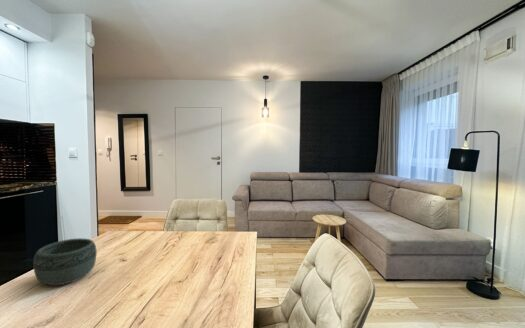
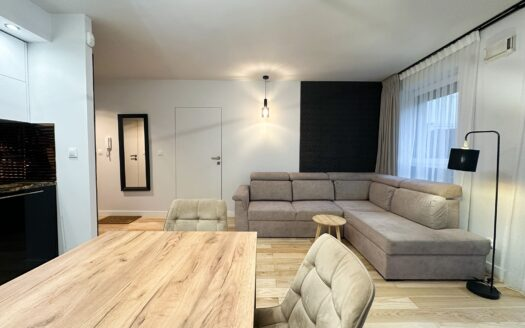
- bowl [32,237,98,286]
